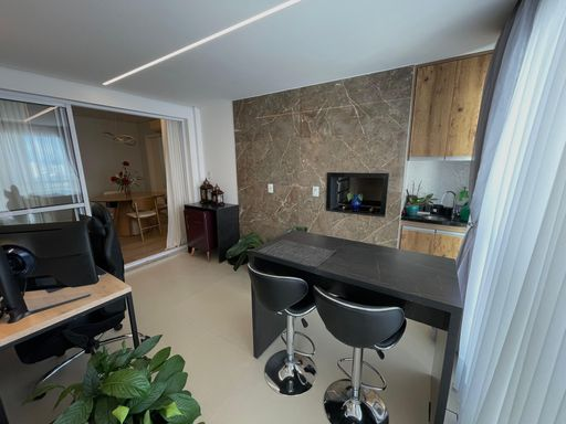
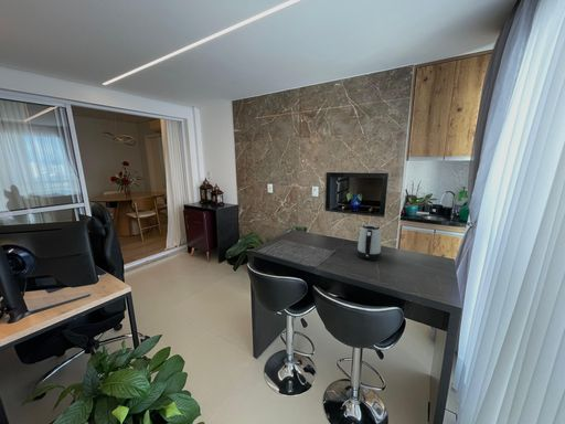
+ kettle [356,224,382,262]
